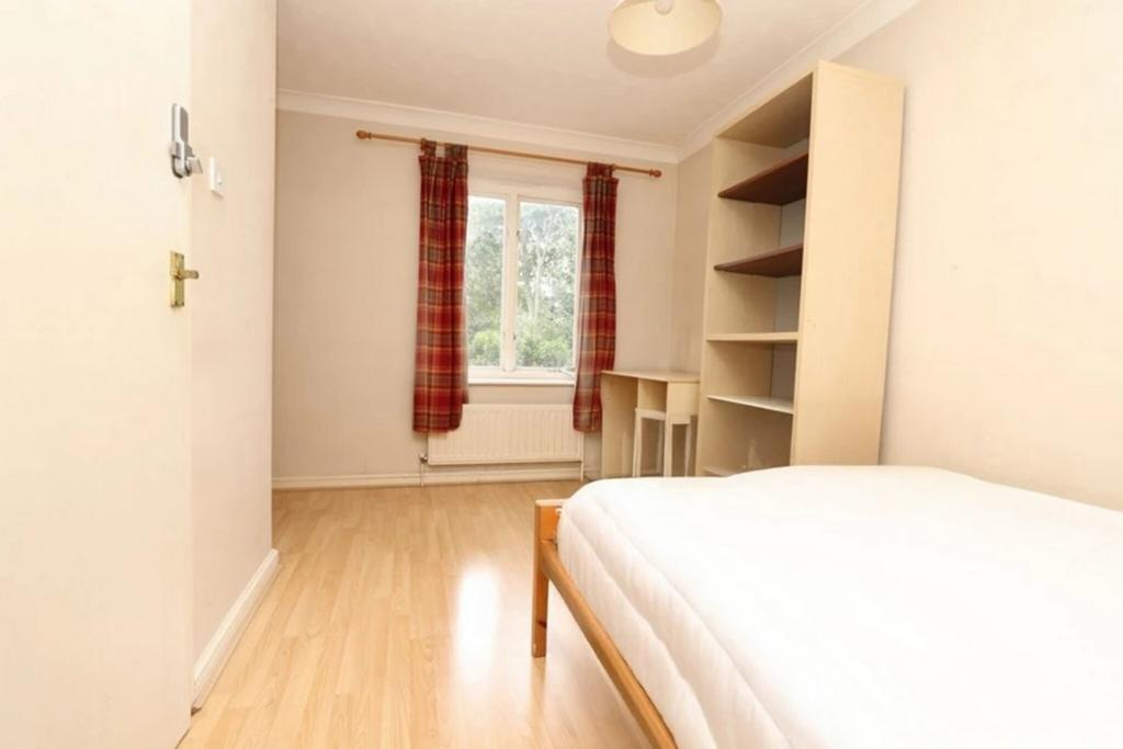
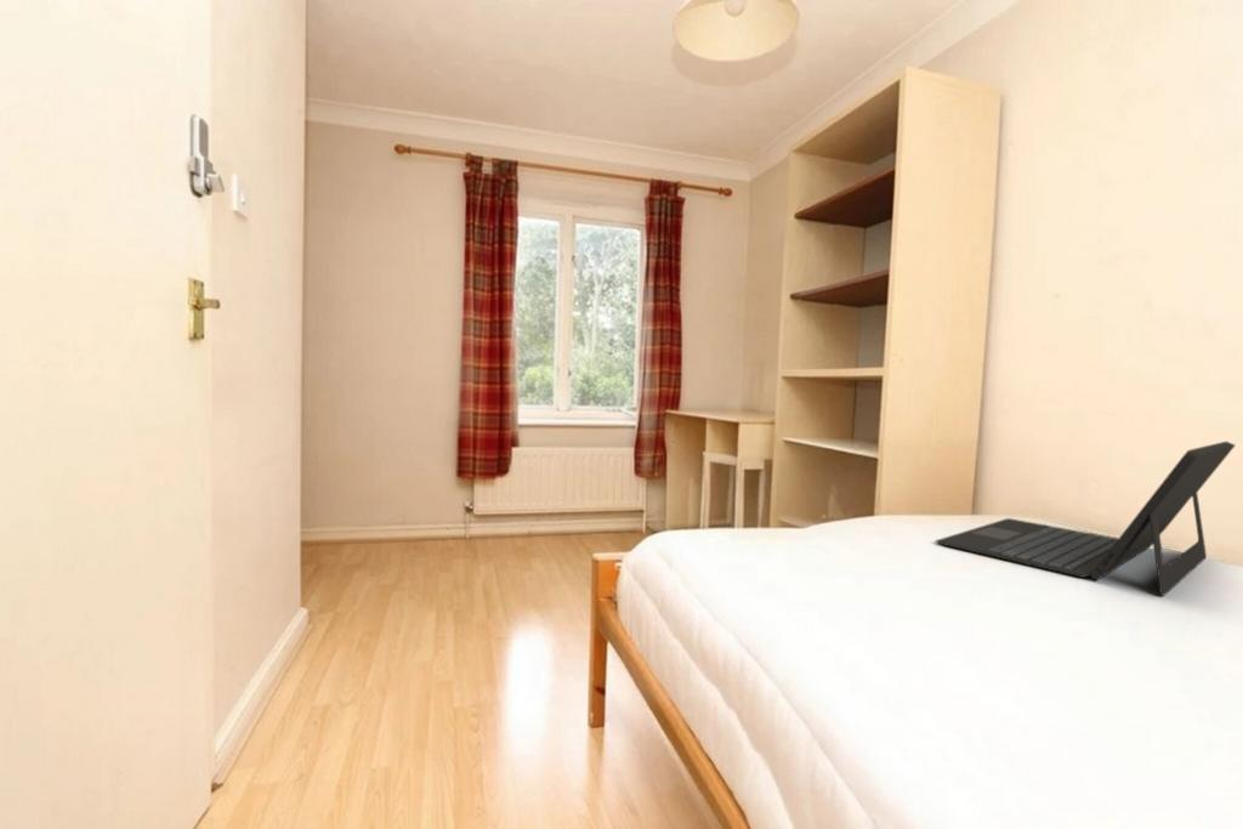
+ laptop [935,441,1237,597]
